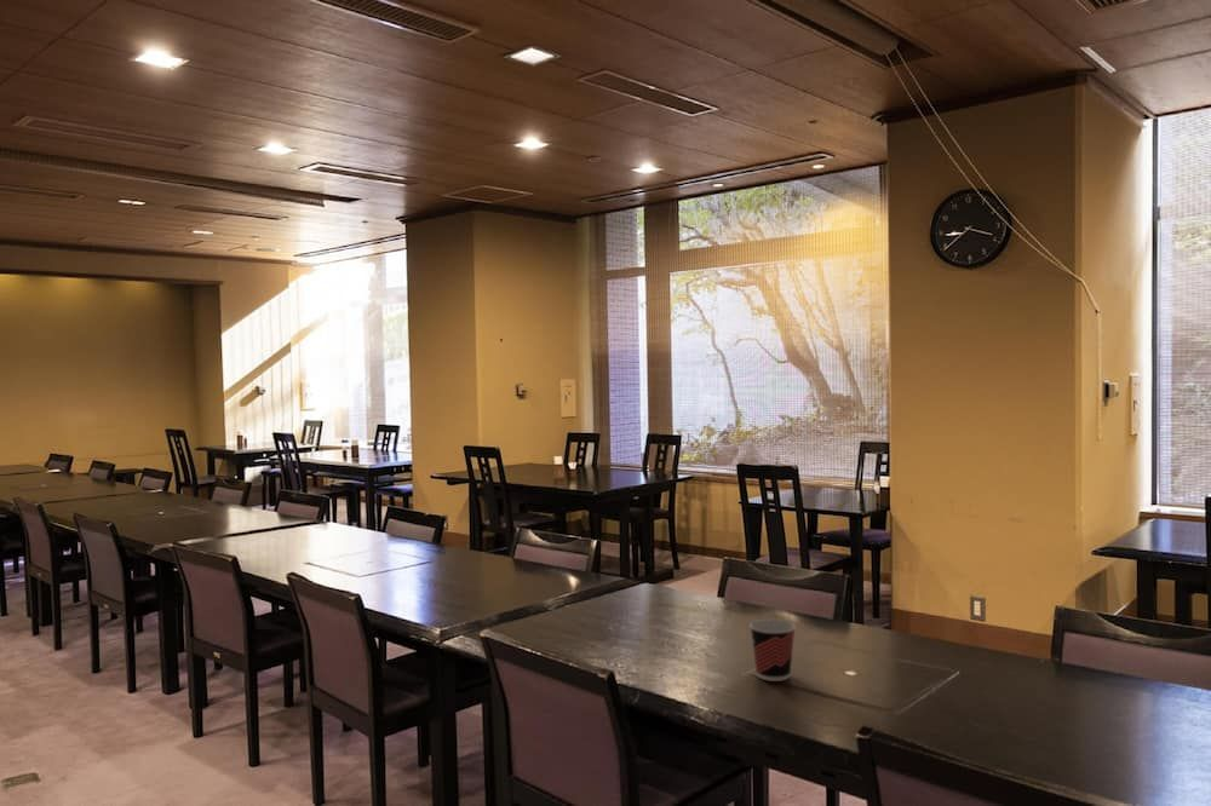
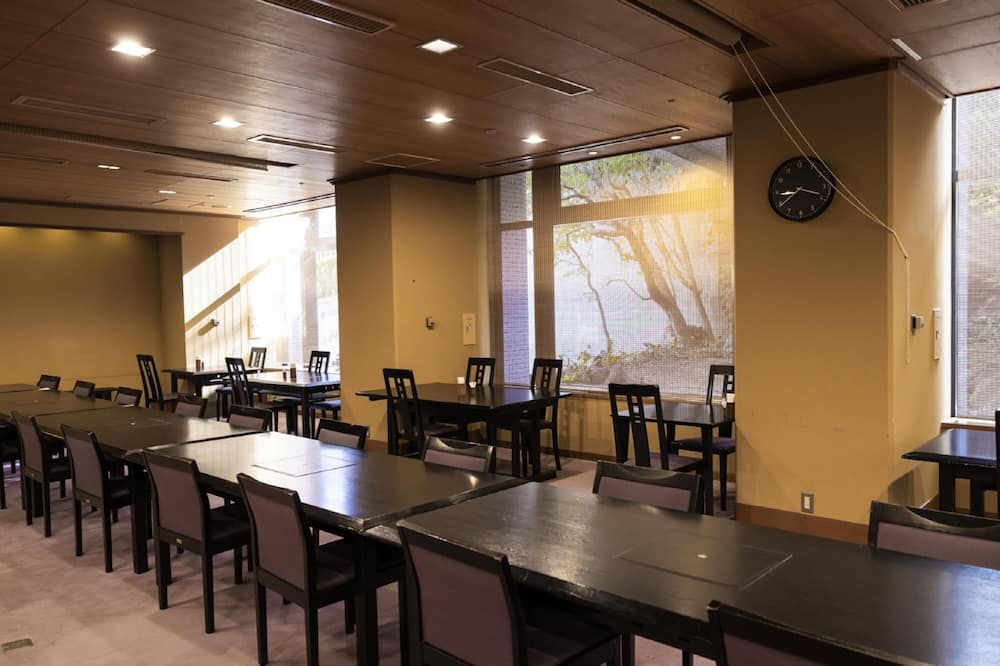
- cup [748,618,797,683]
